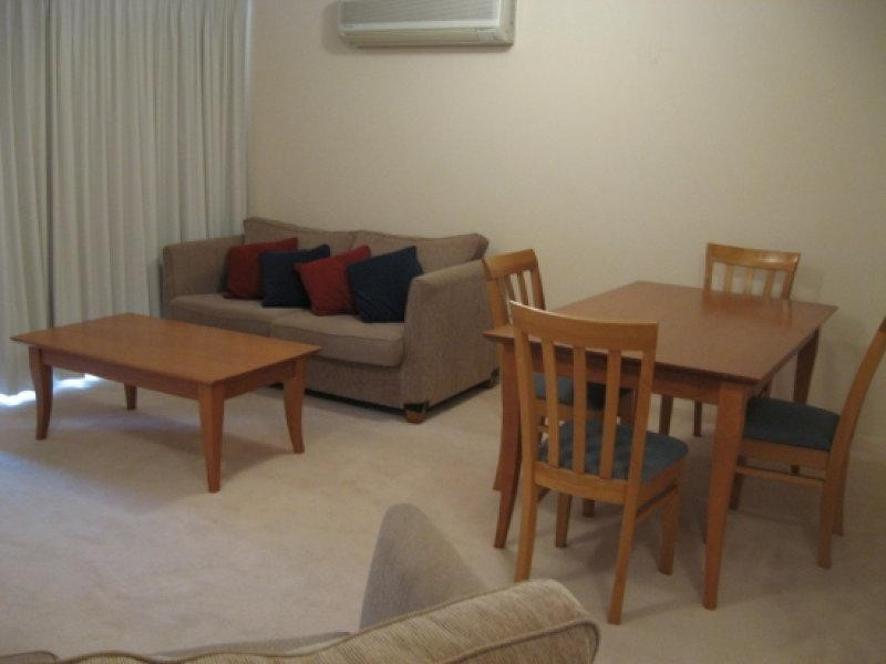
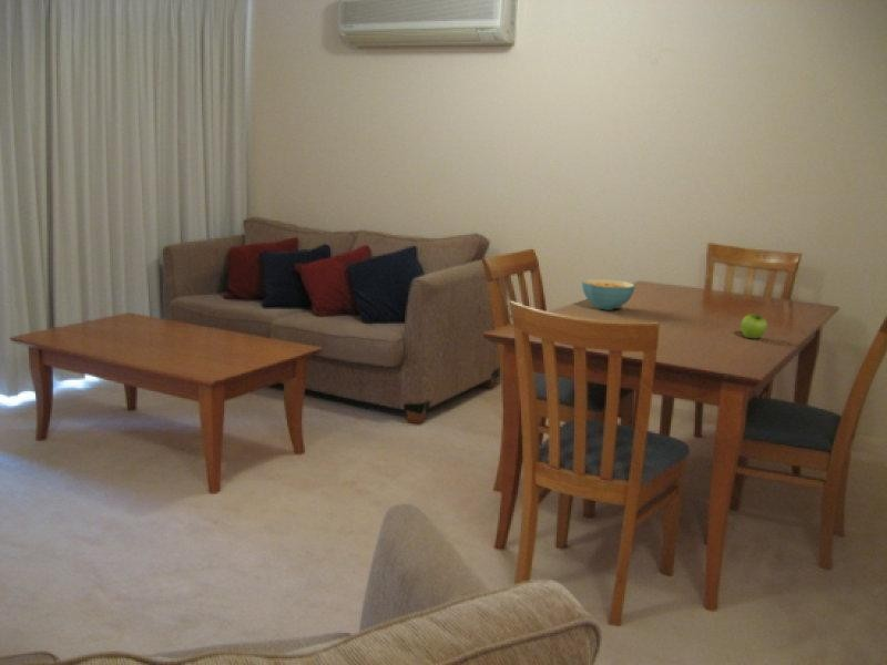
+ fruit [740,313,768,339]
+ cereal bowl [581,278,636,311]
